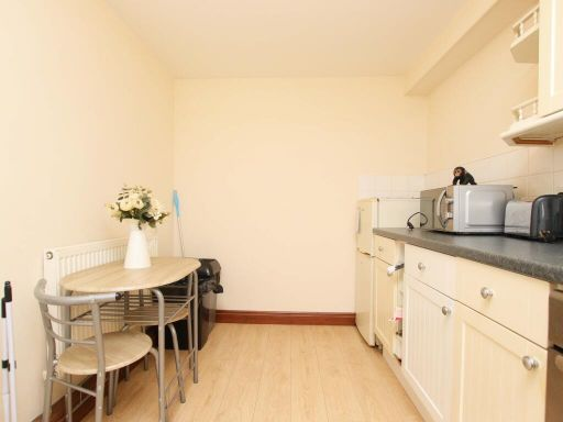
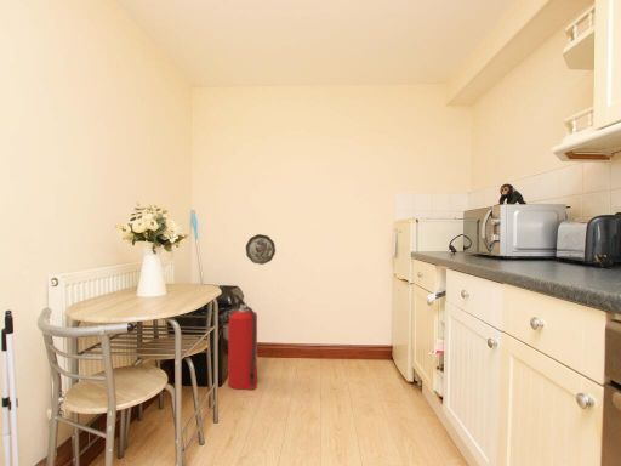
+ decorative plate [245,233,277,266]
+ fire extinguisher [227,294,258,391]
